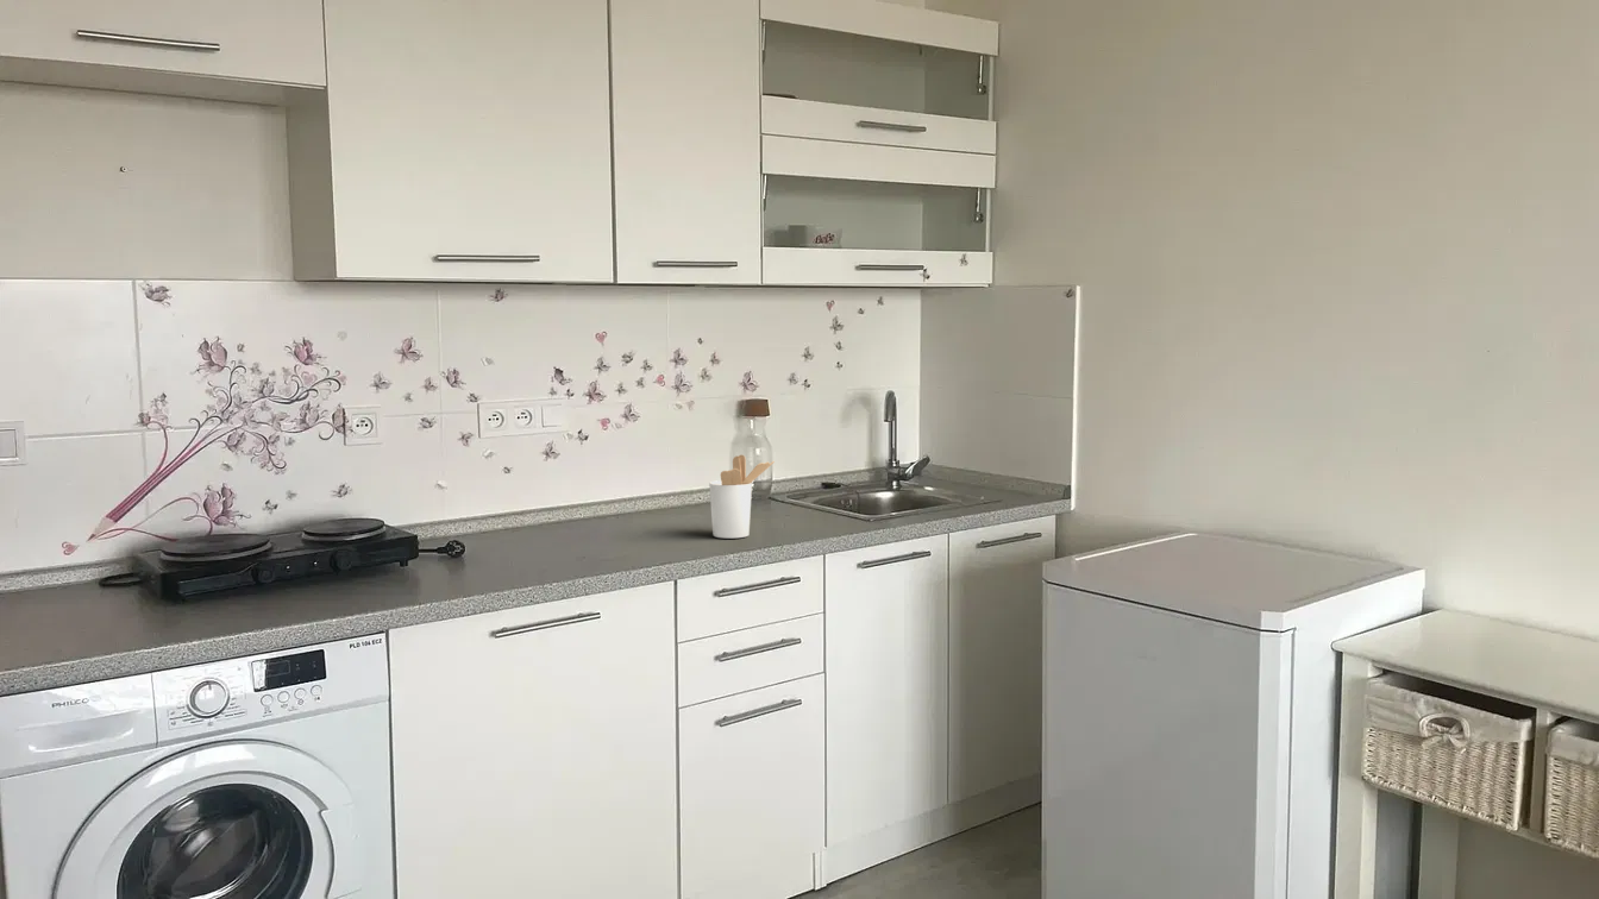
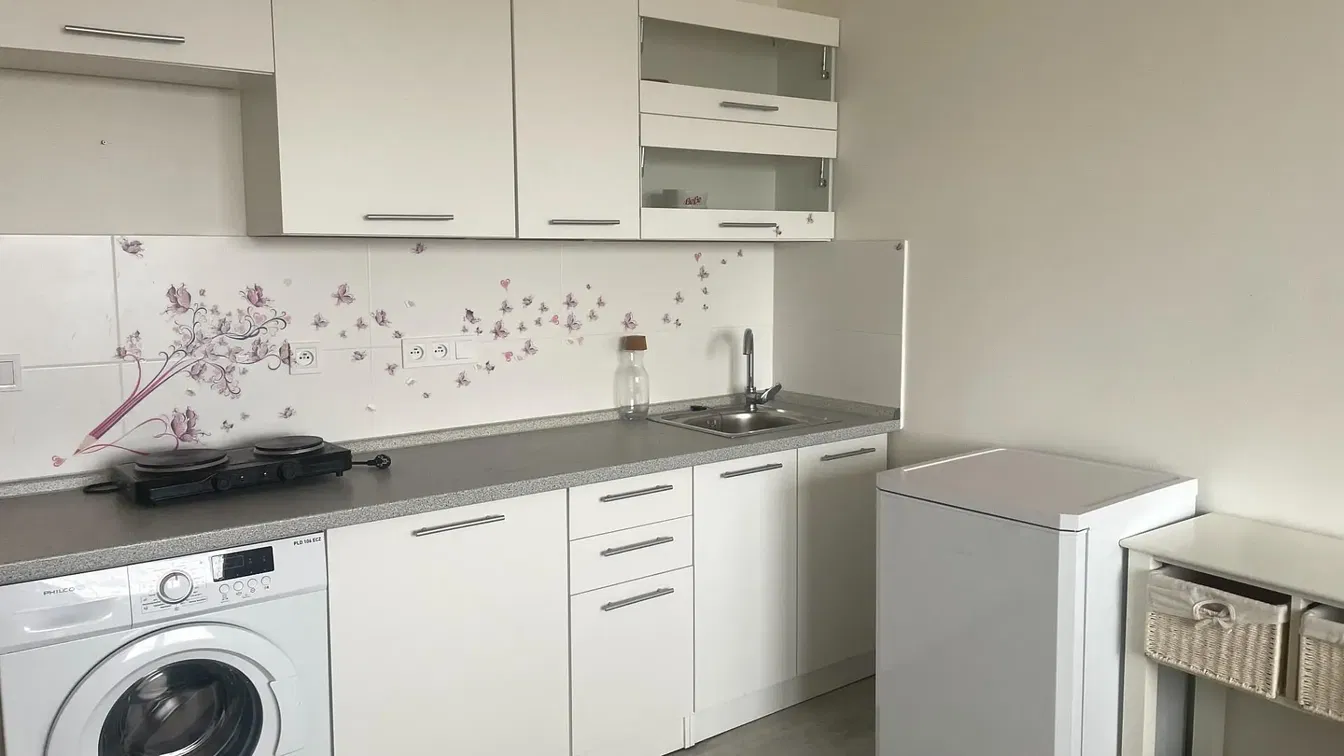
- utensil holder [708,453,776,540]
